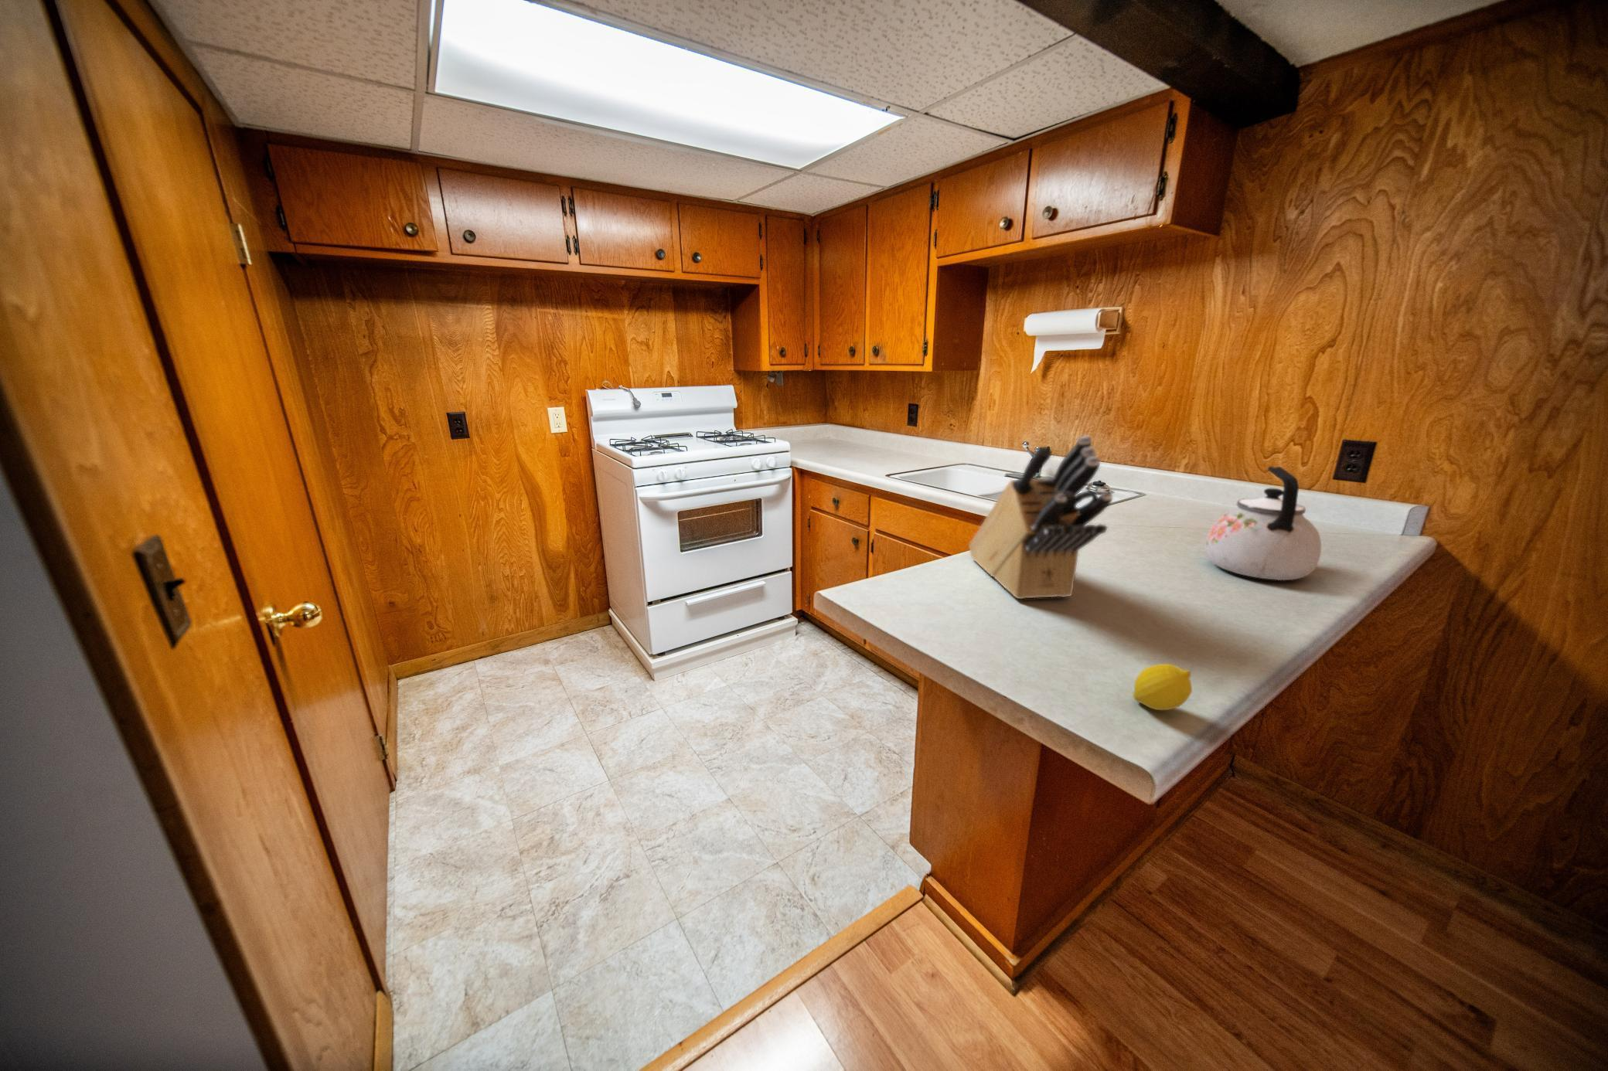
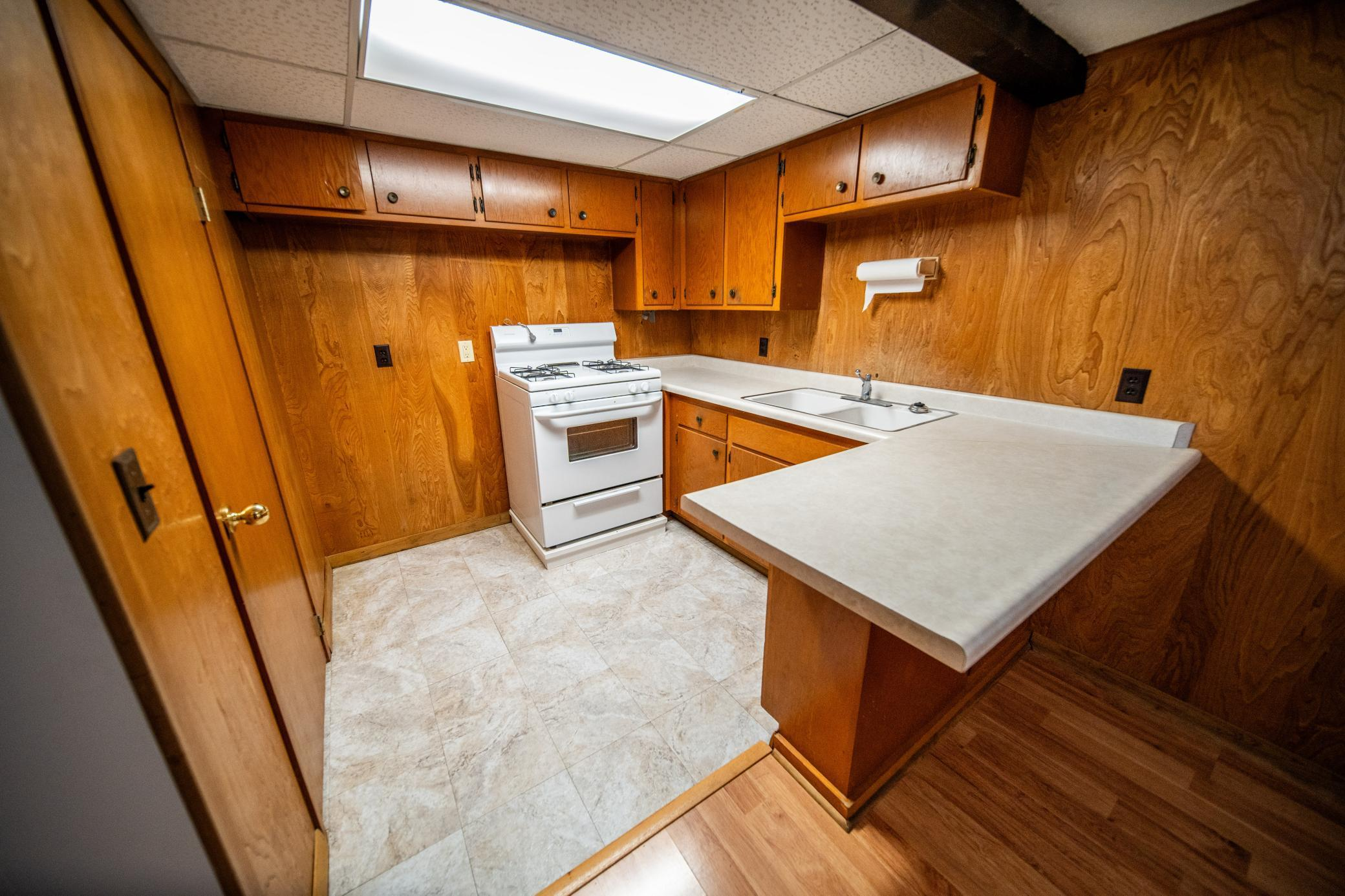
- knife block [968,434,1113,600]
- fruit [1132,663,1193,711]
- kettle [1204,465,1322,581]
